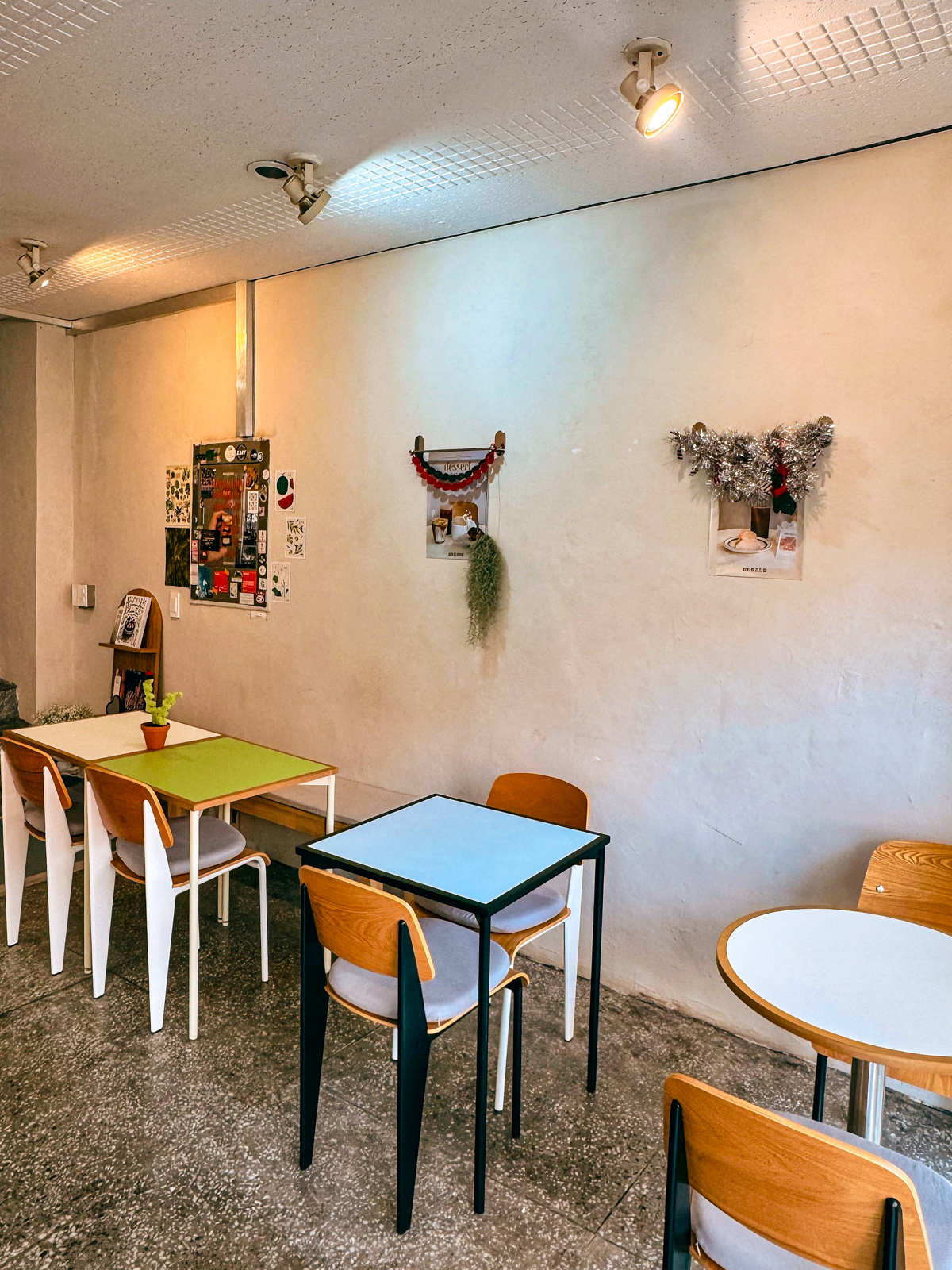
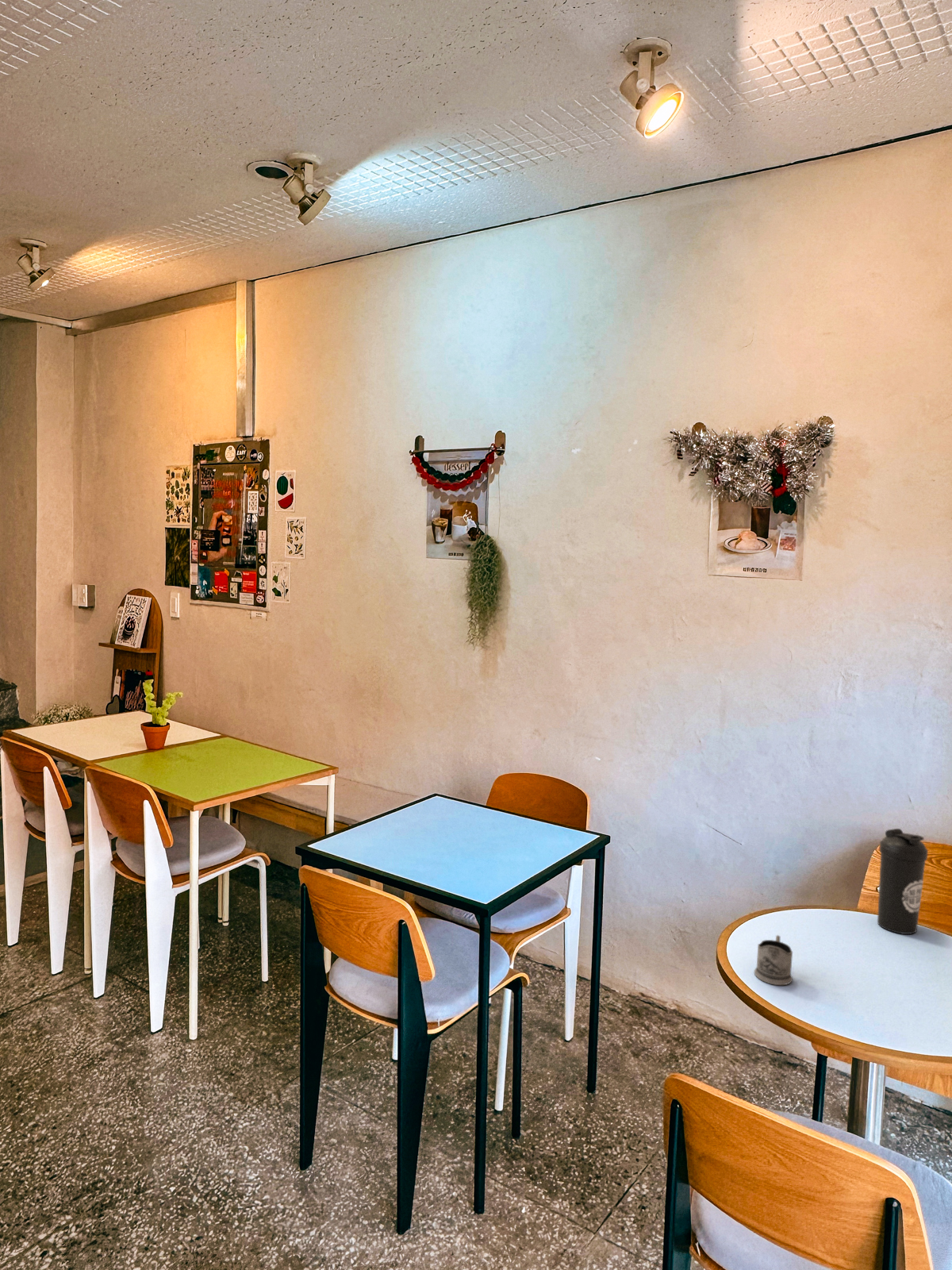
+ water bottle [877,828,929,935]
+ tea glass holder [754,934,793,986]
